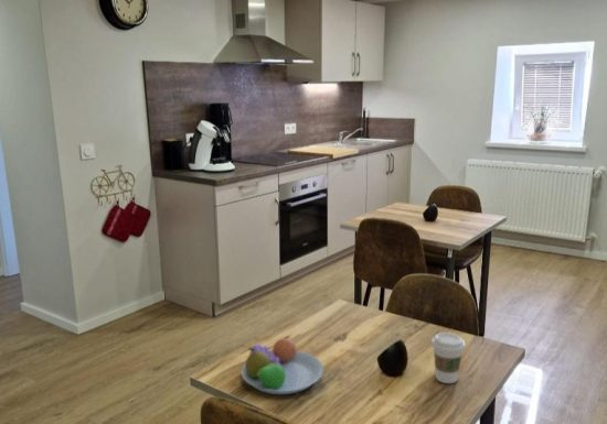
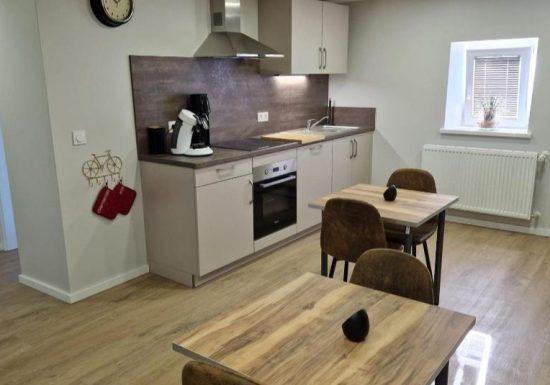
- coffee cup [430,331,466,384]
- fruit bowl [239,335,324,395]
